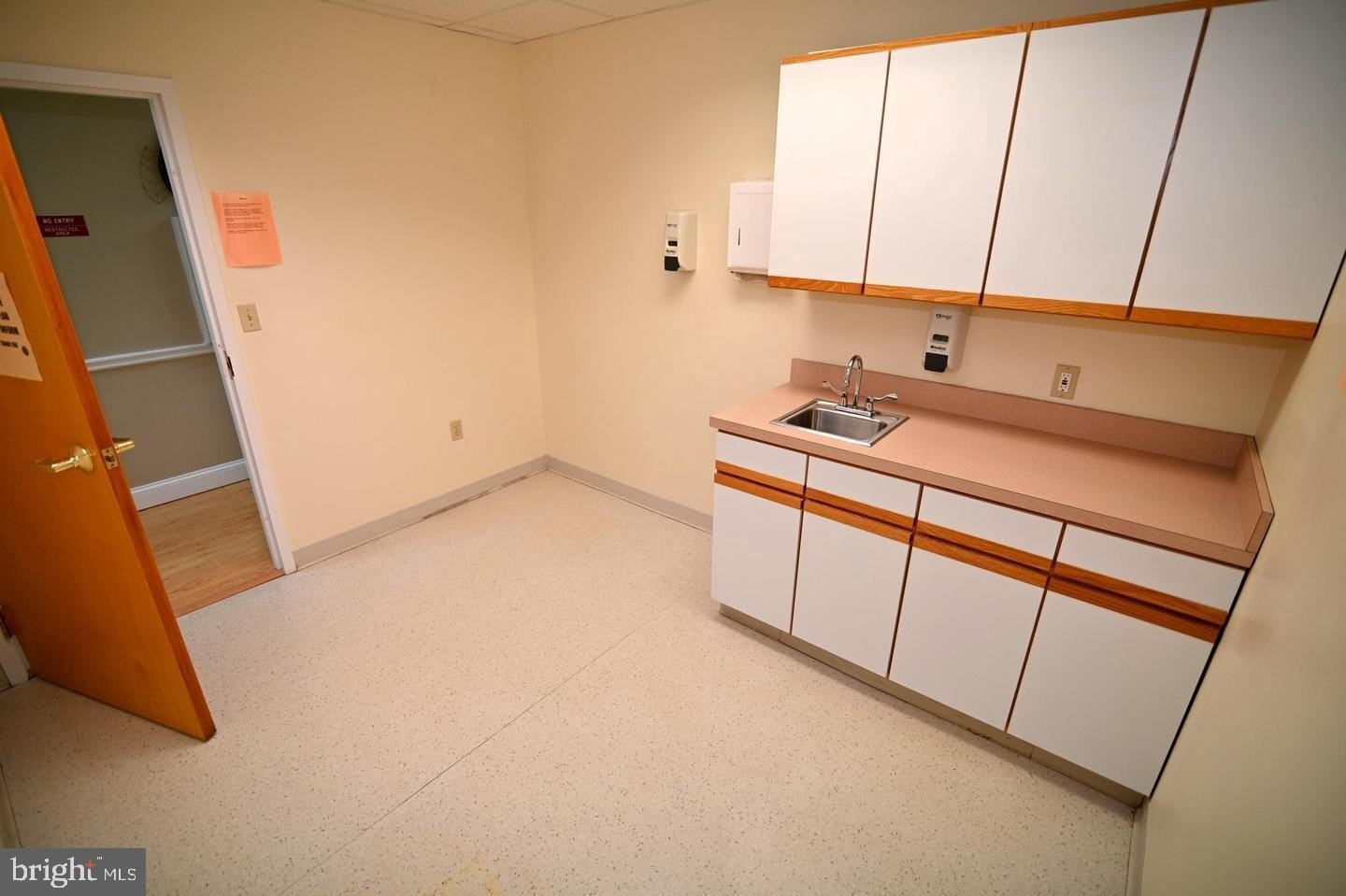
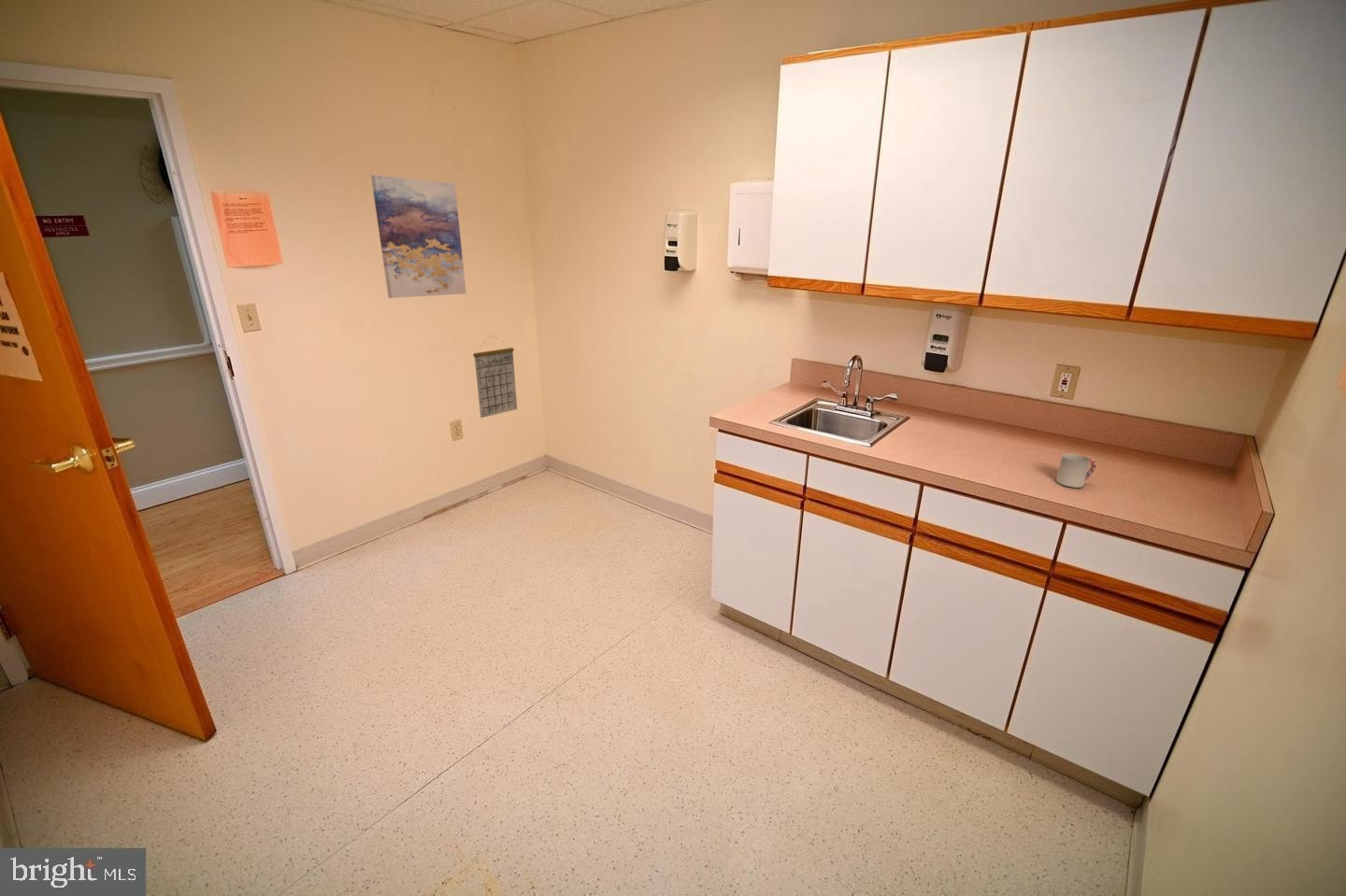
+ wall art [370,175,467,299]
+ cup [1055,452,1097,489]
+ calendar [472,334,518,419]
